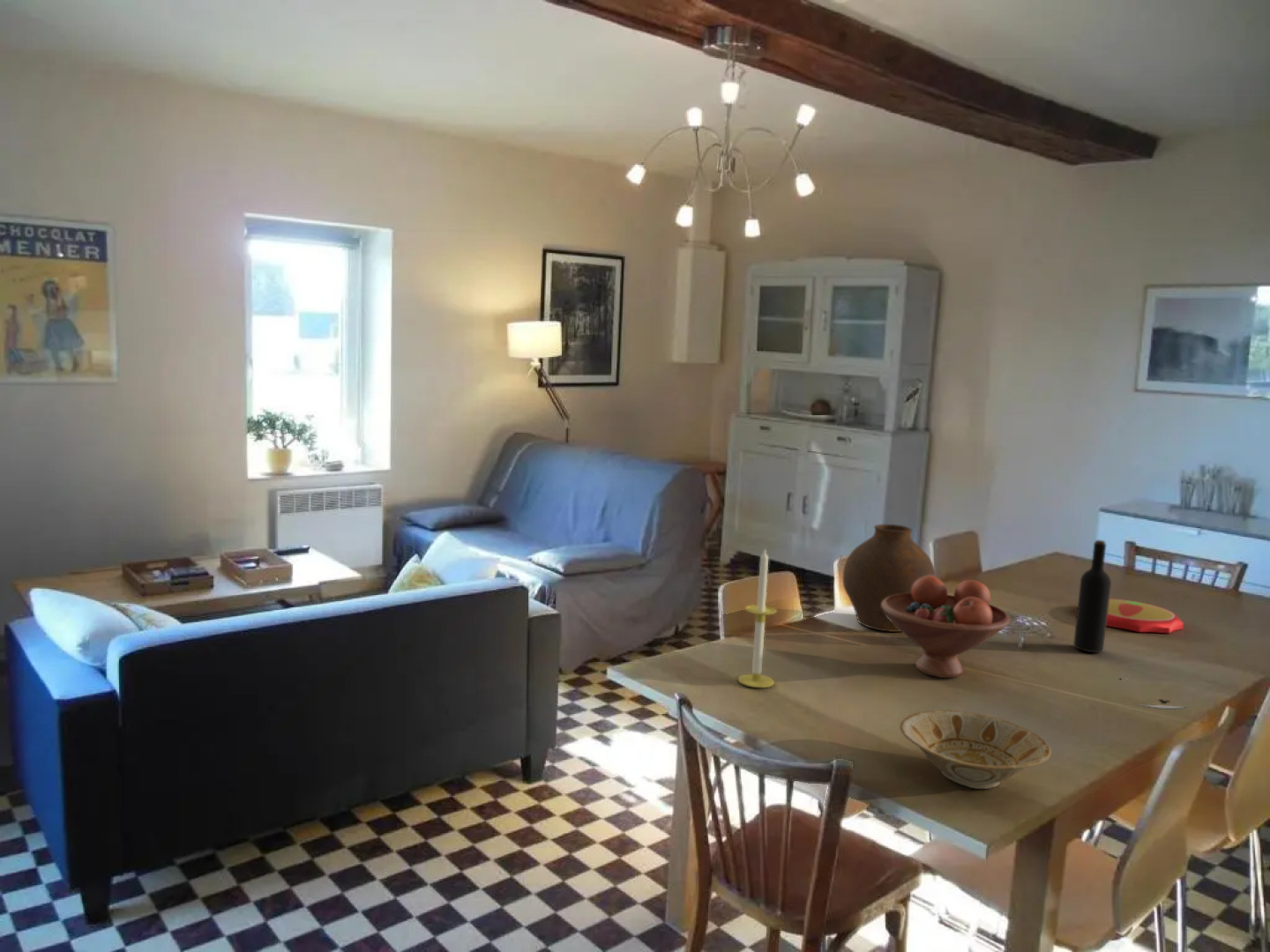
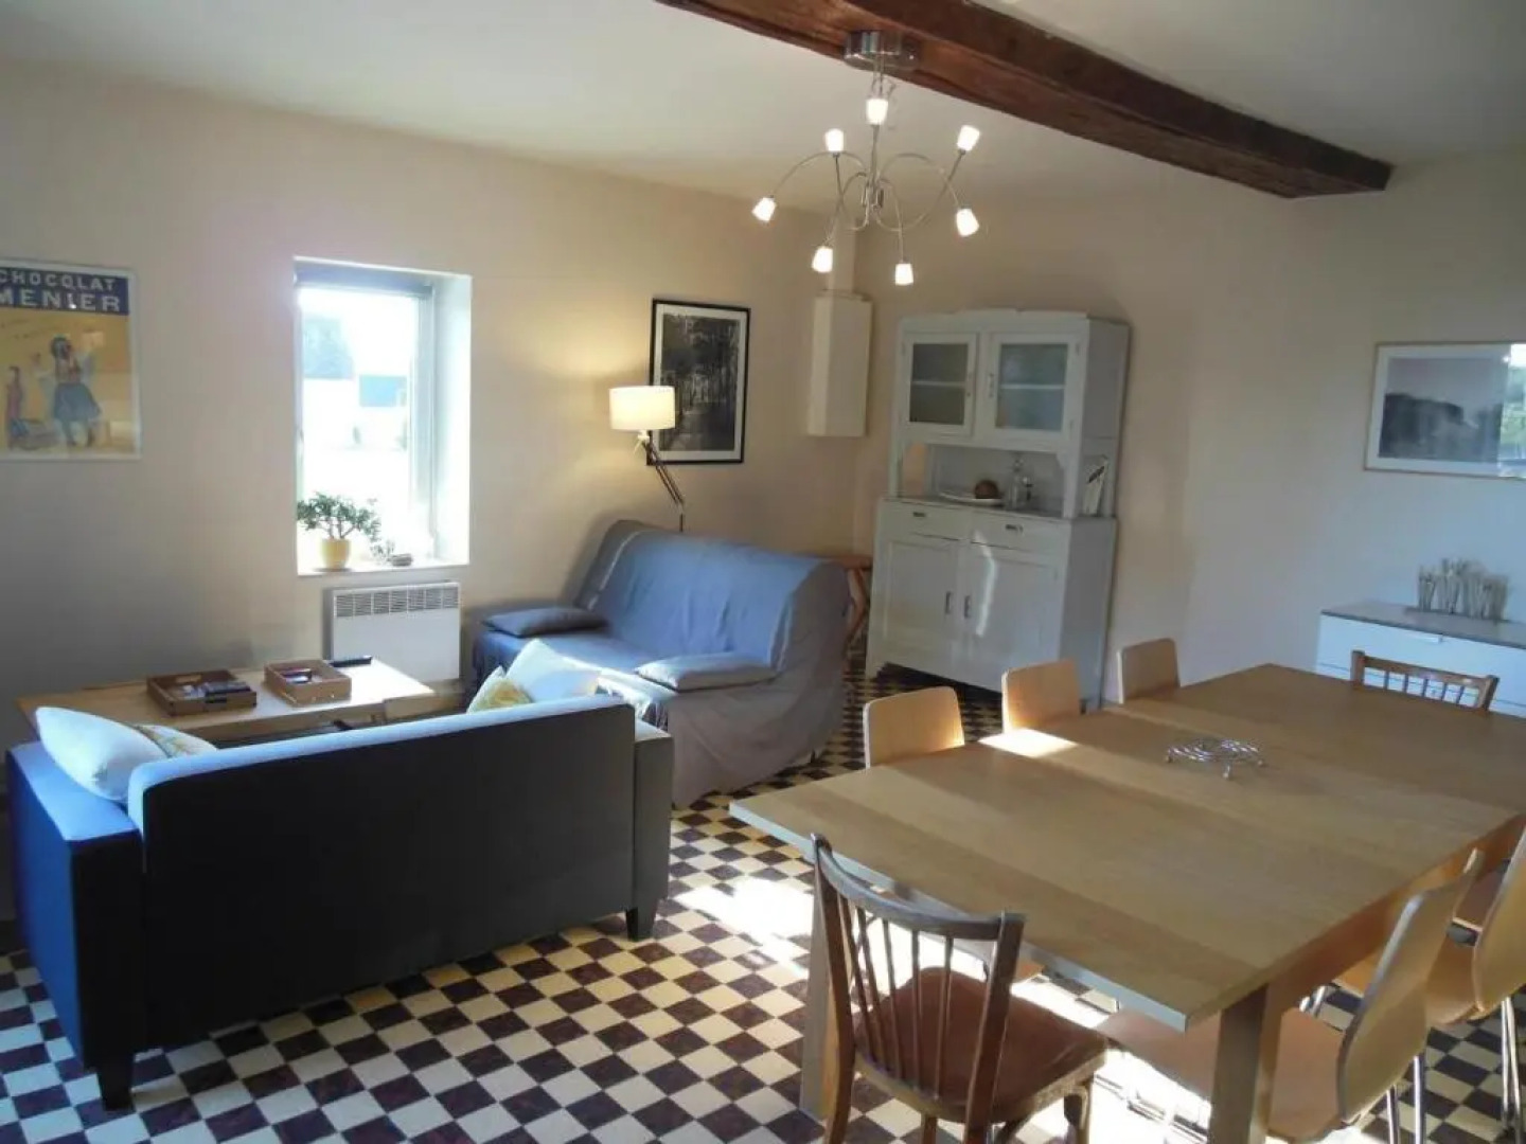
- plate [1118,678,1189,710]
- wine bottle [1072,539,1112,653]
- bowl [899,710,1052,790]
- candle [737,547,778,688]
- fruit bowl [881,576,1011,679]
- vase [842,524,937,633]
- plate [1106,598,1184,634]
